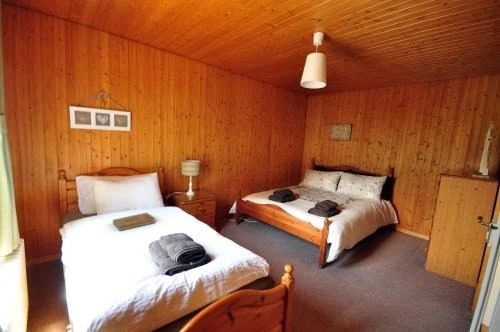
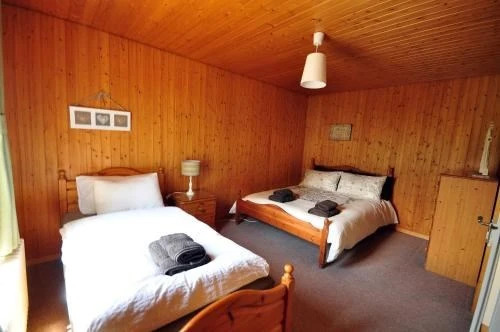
- book [112,212,157,232]
